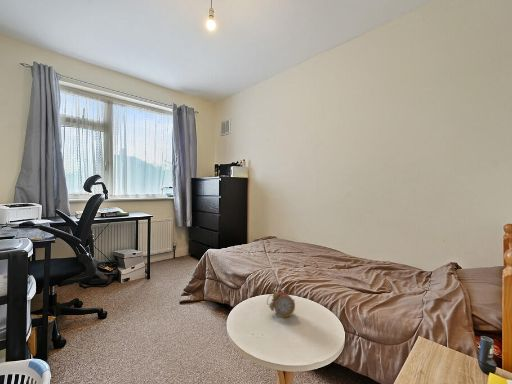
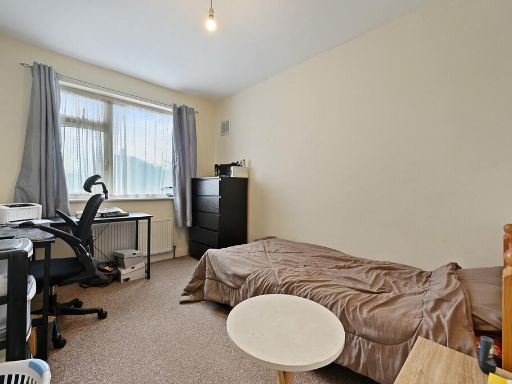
- alarm clock [266,291,296,318]
